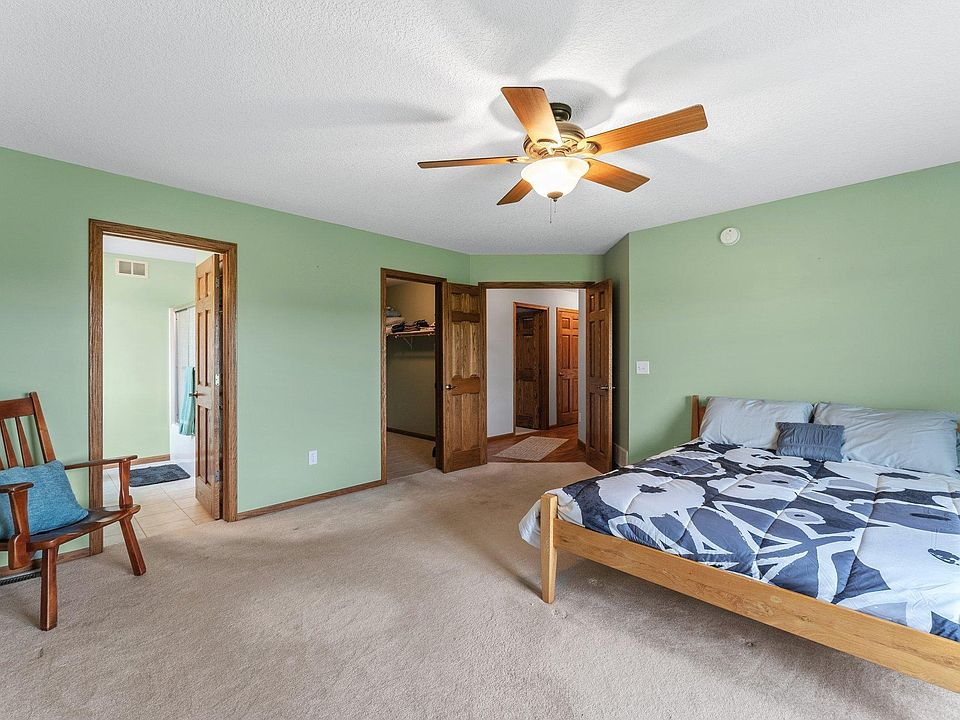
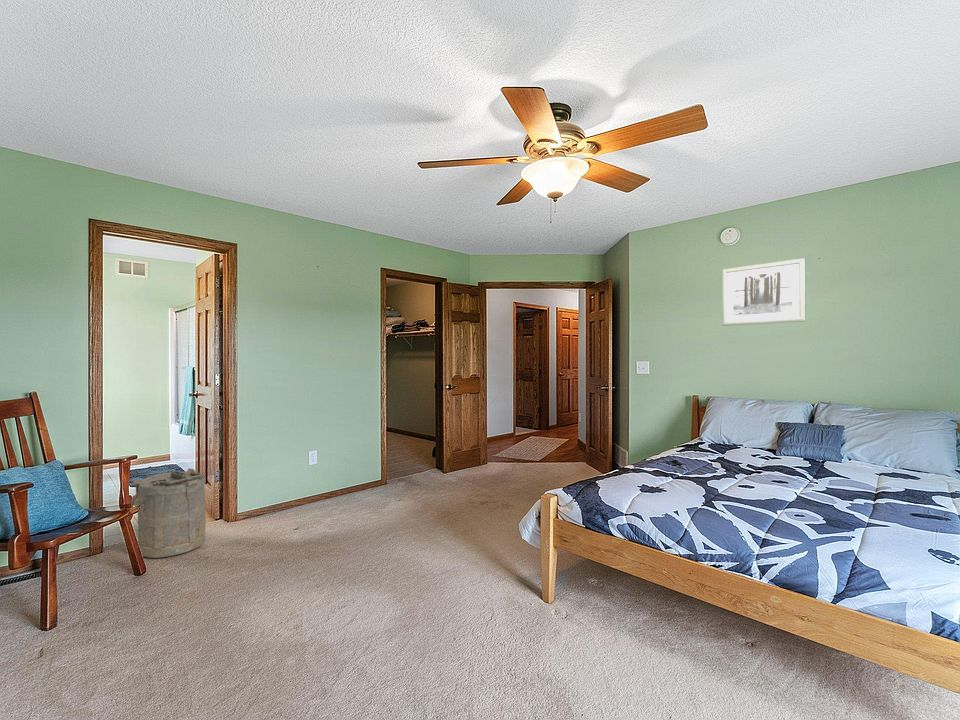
+ wall art [721,257,807,327]
+ laundry hamper [131,468,207,559]
